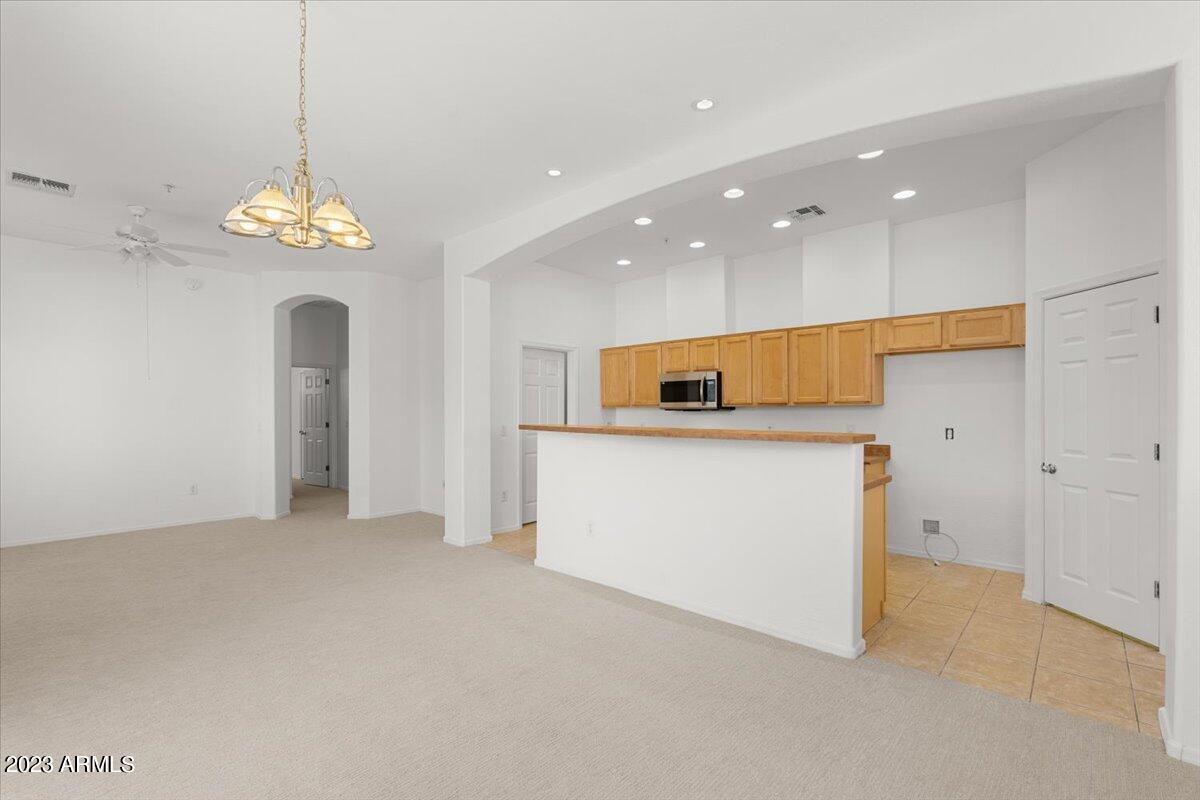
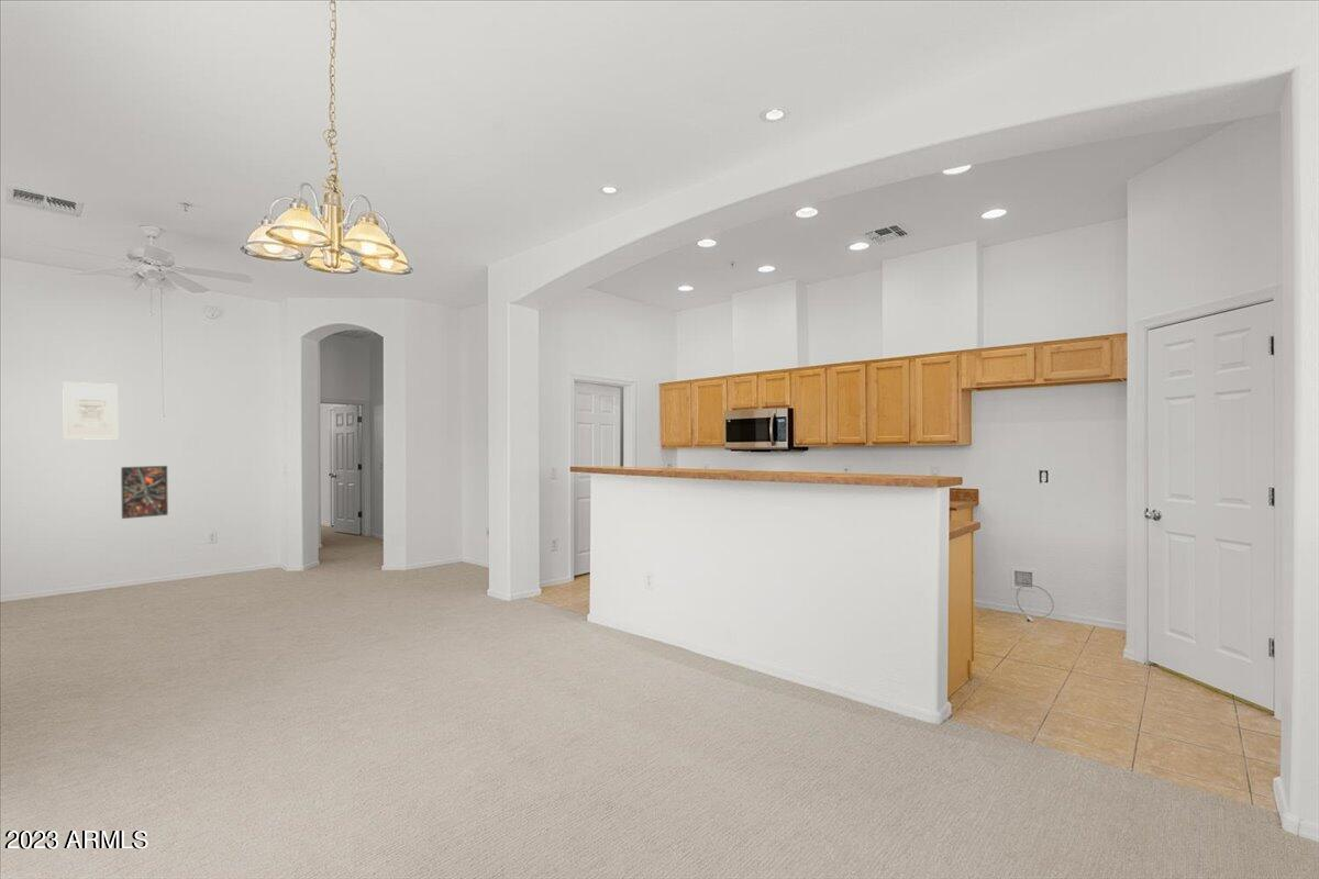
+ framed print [120,465,169,520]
+ wall art [62,381,119,441]
